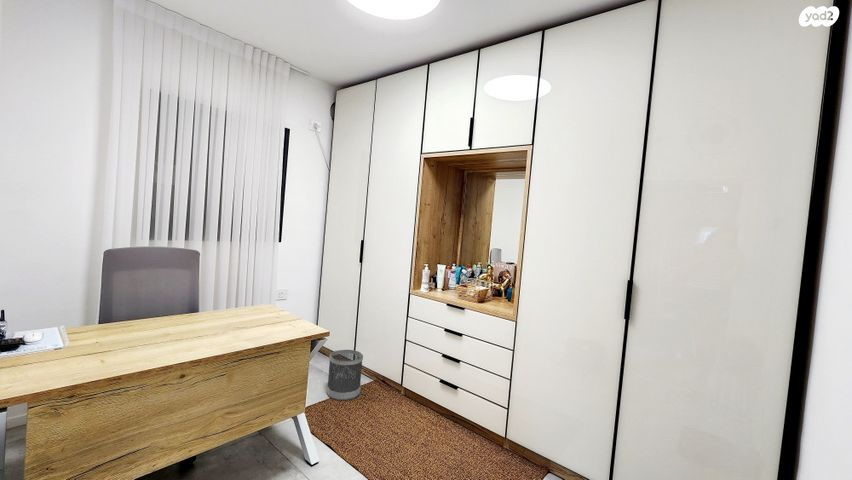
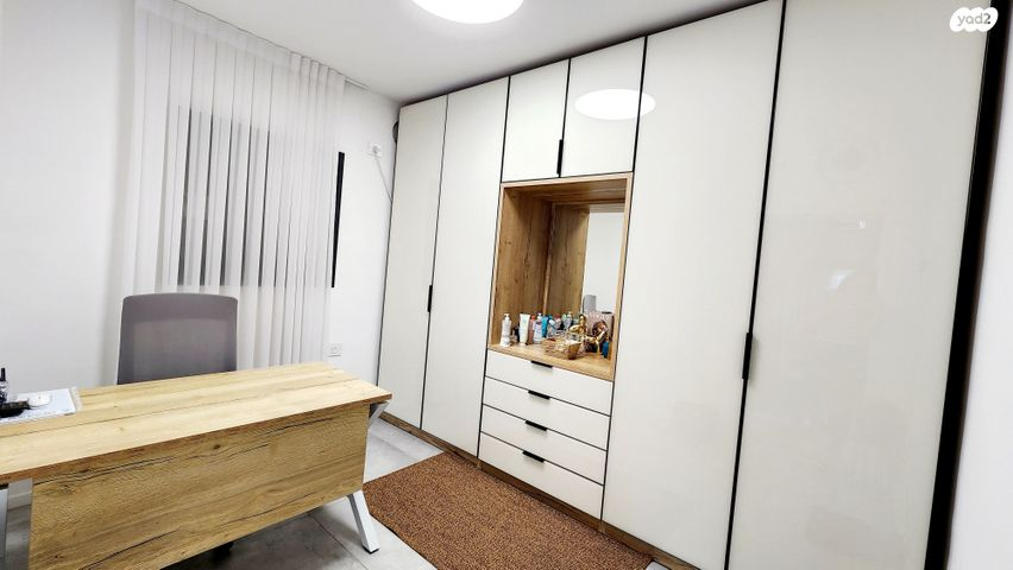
- wastebasket [326,349,364,401]
